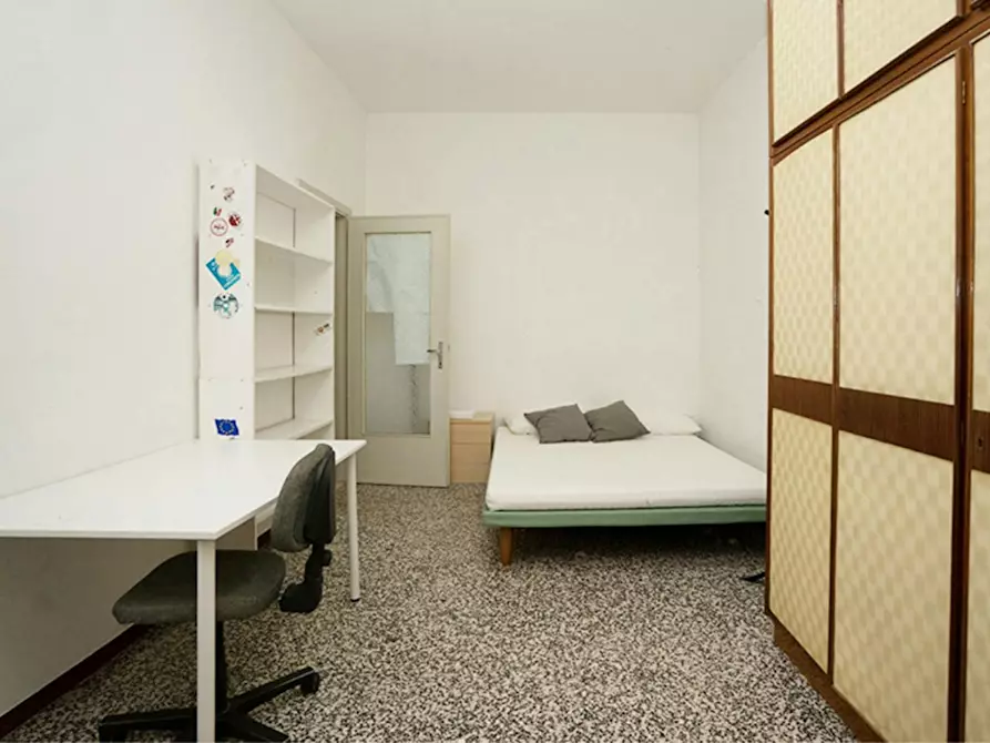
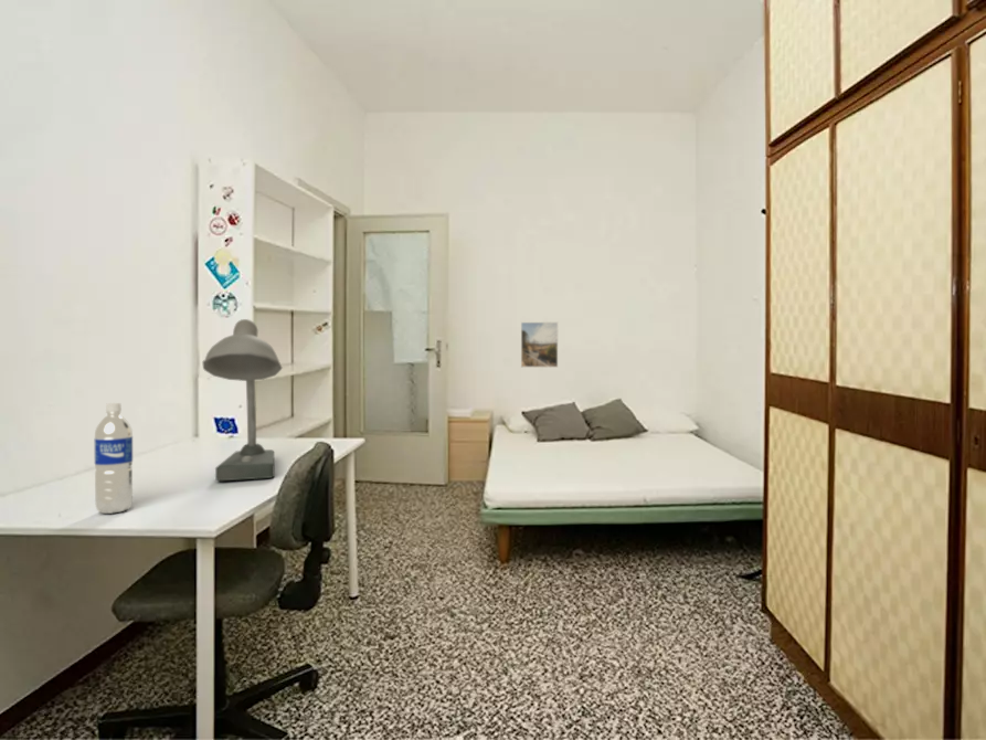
+ desk lamp [201,318,284,482]
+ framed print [520,321,559,368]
+ water bottle [94,402,134,515]
